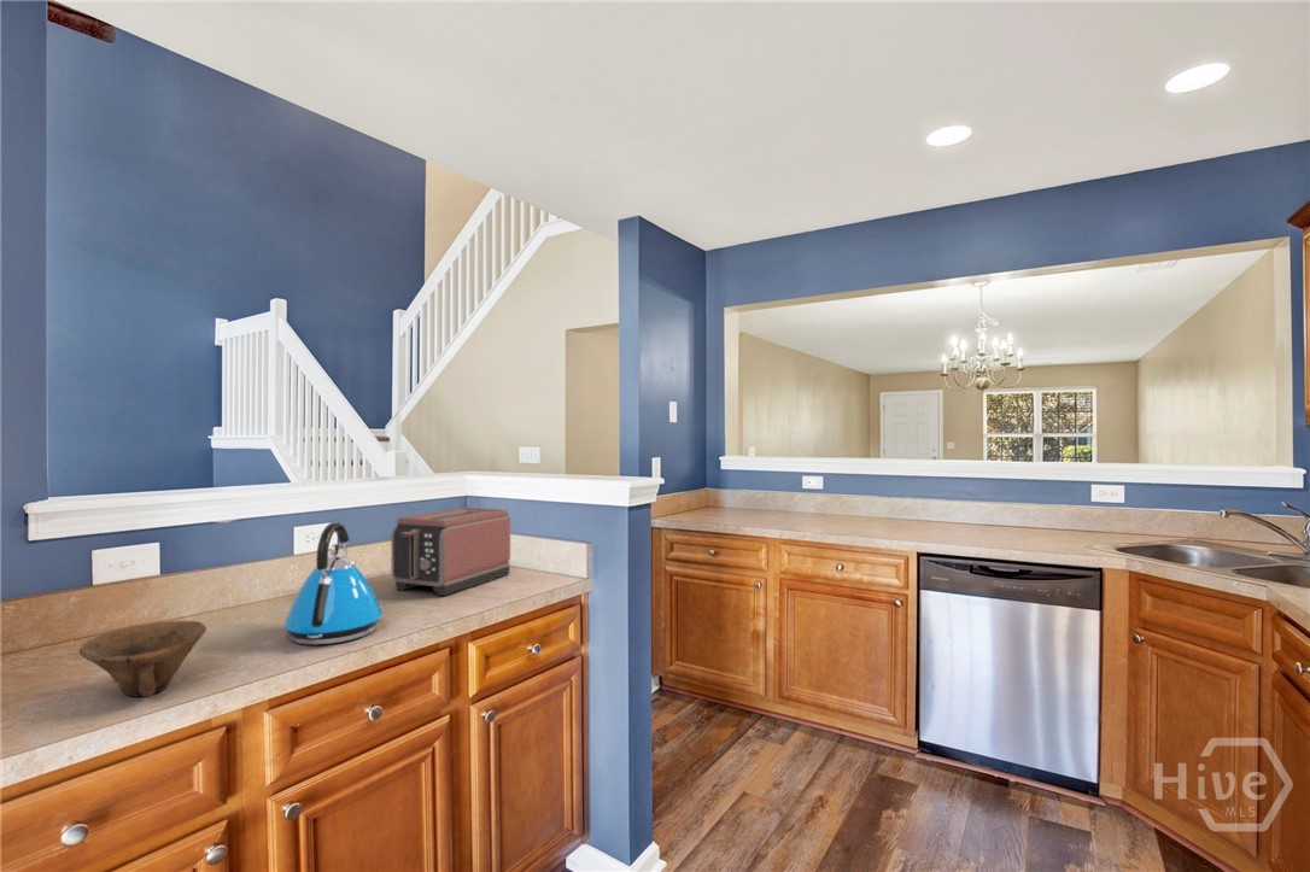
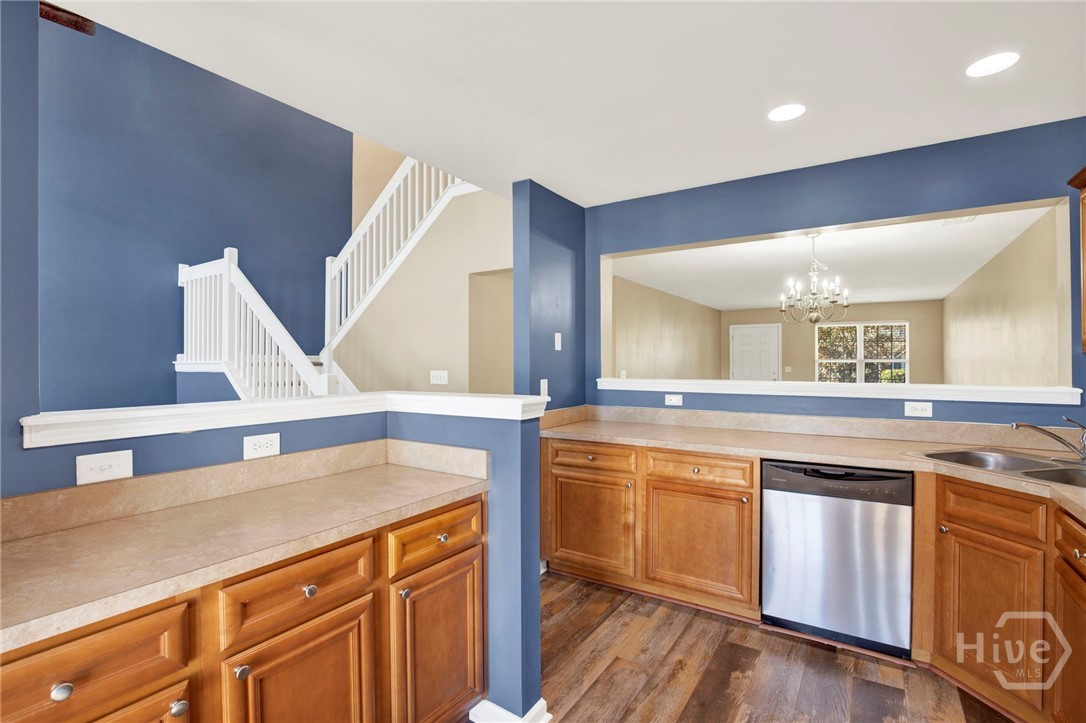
- kettle [282,521,384,646]
- bowl [78,620,207,698]
- toaster [390,507,511,597]
